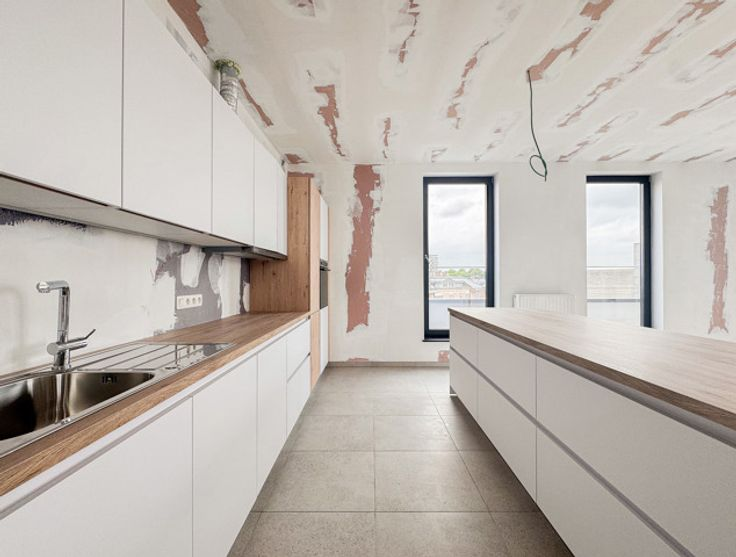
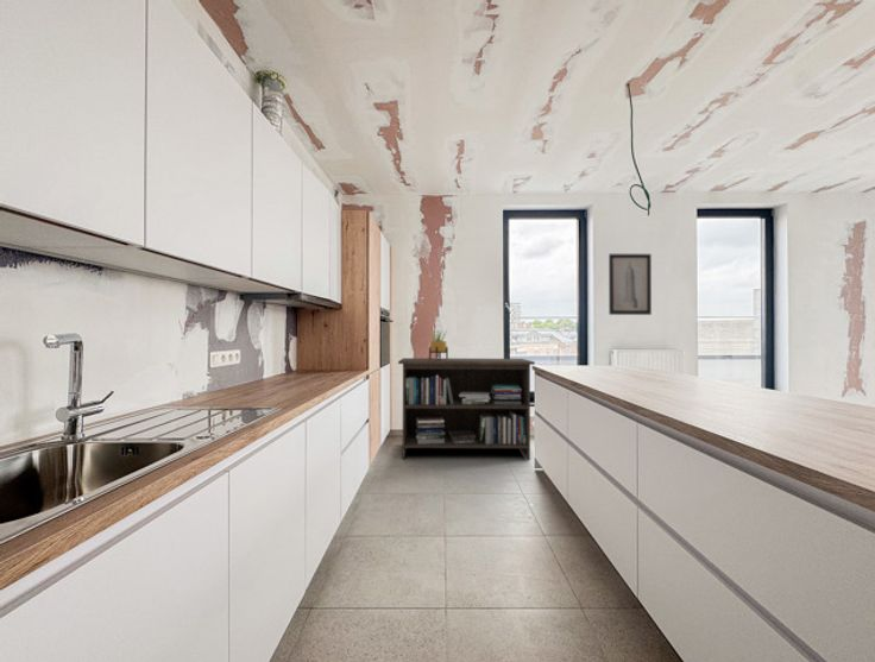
+ potted plant [428,329,449,360]
+ wall art [608,253,653,316]
+ storage cabinet [397,357,536,461]
